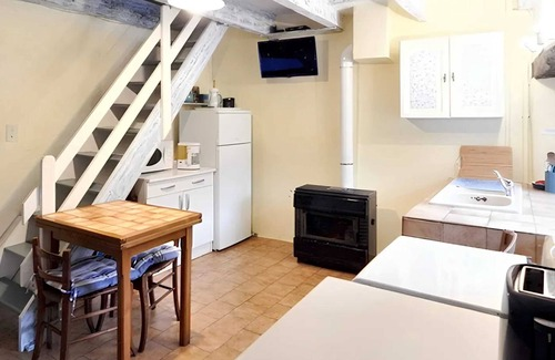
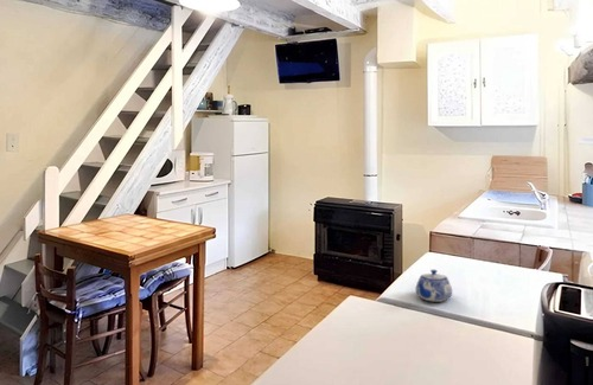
+ teapot [414,269,453,303]
